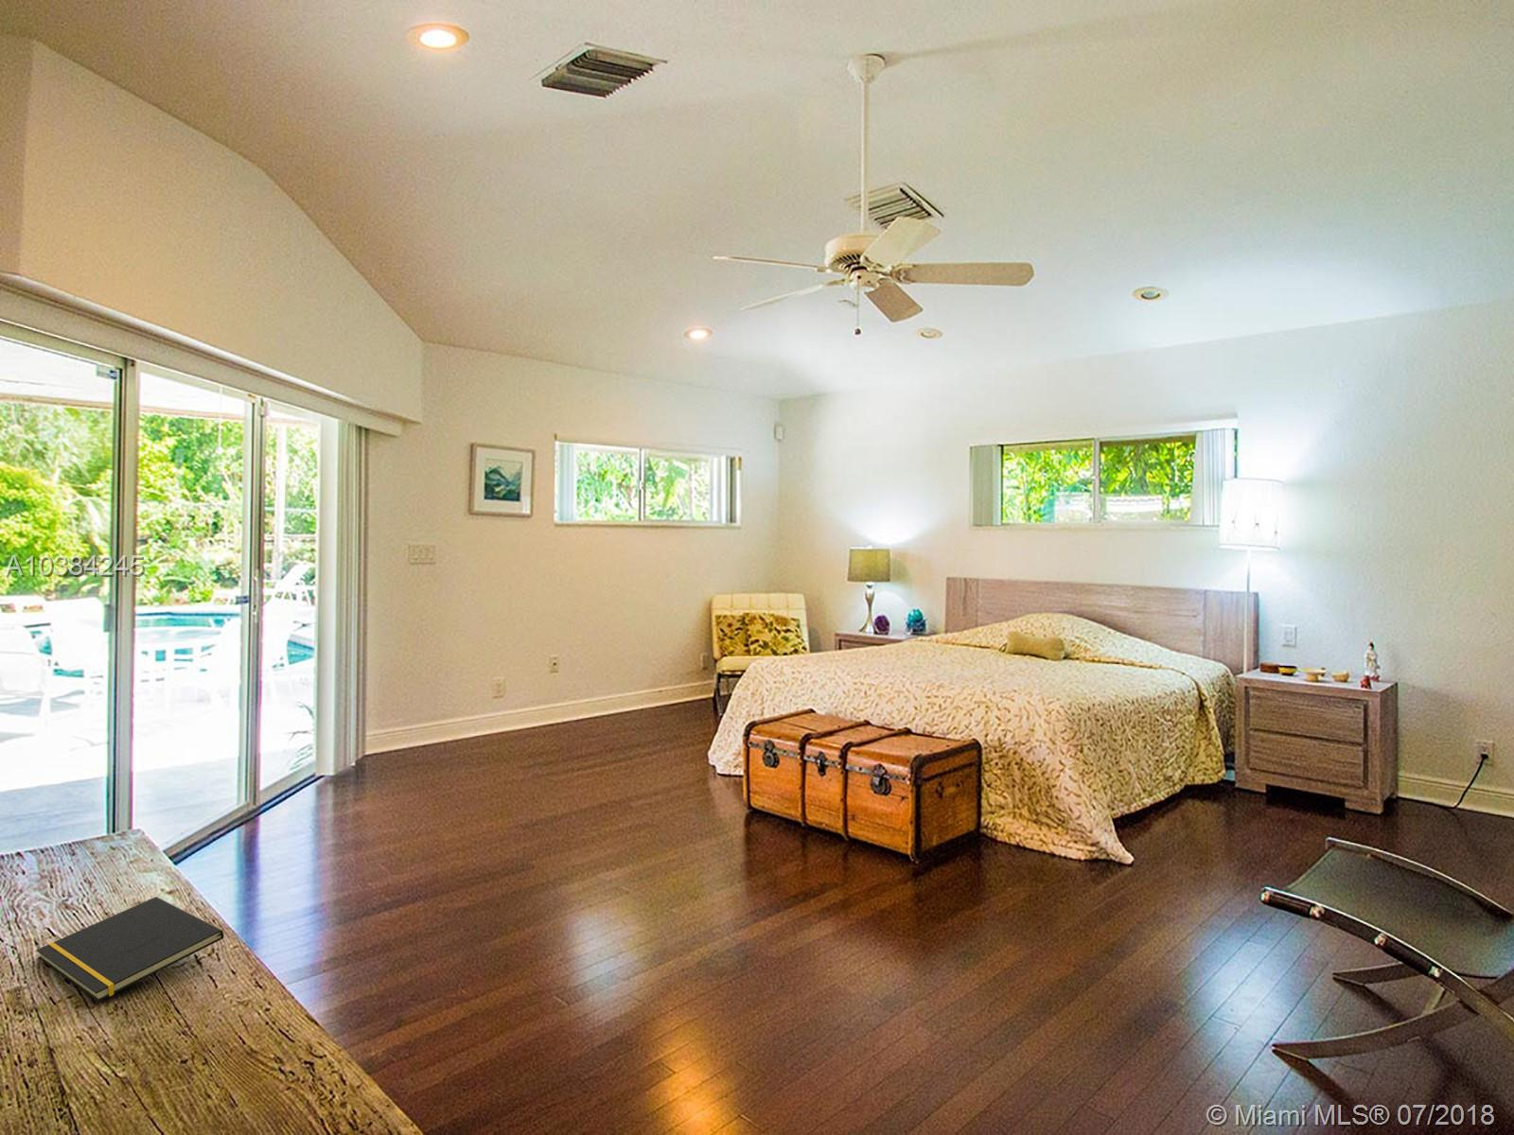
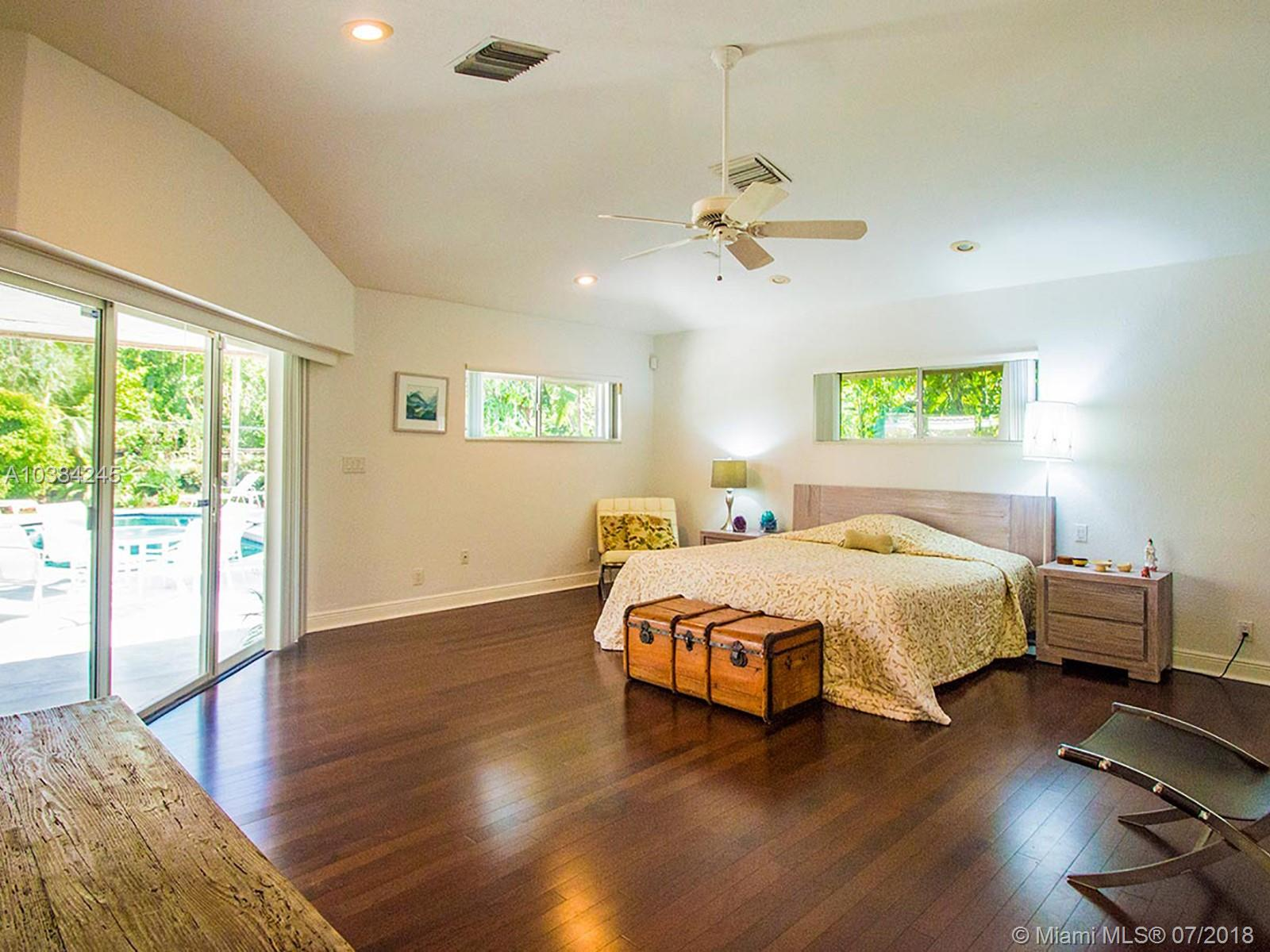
- notepad [36,895,224,1003]
